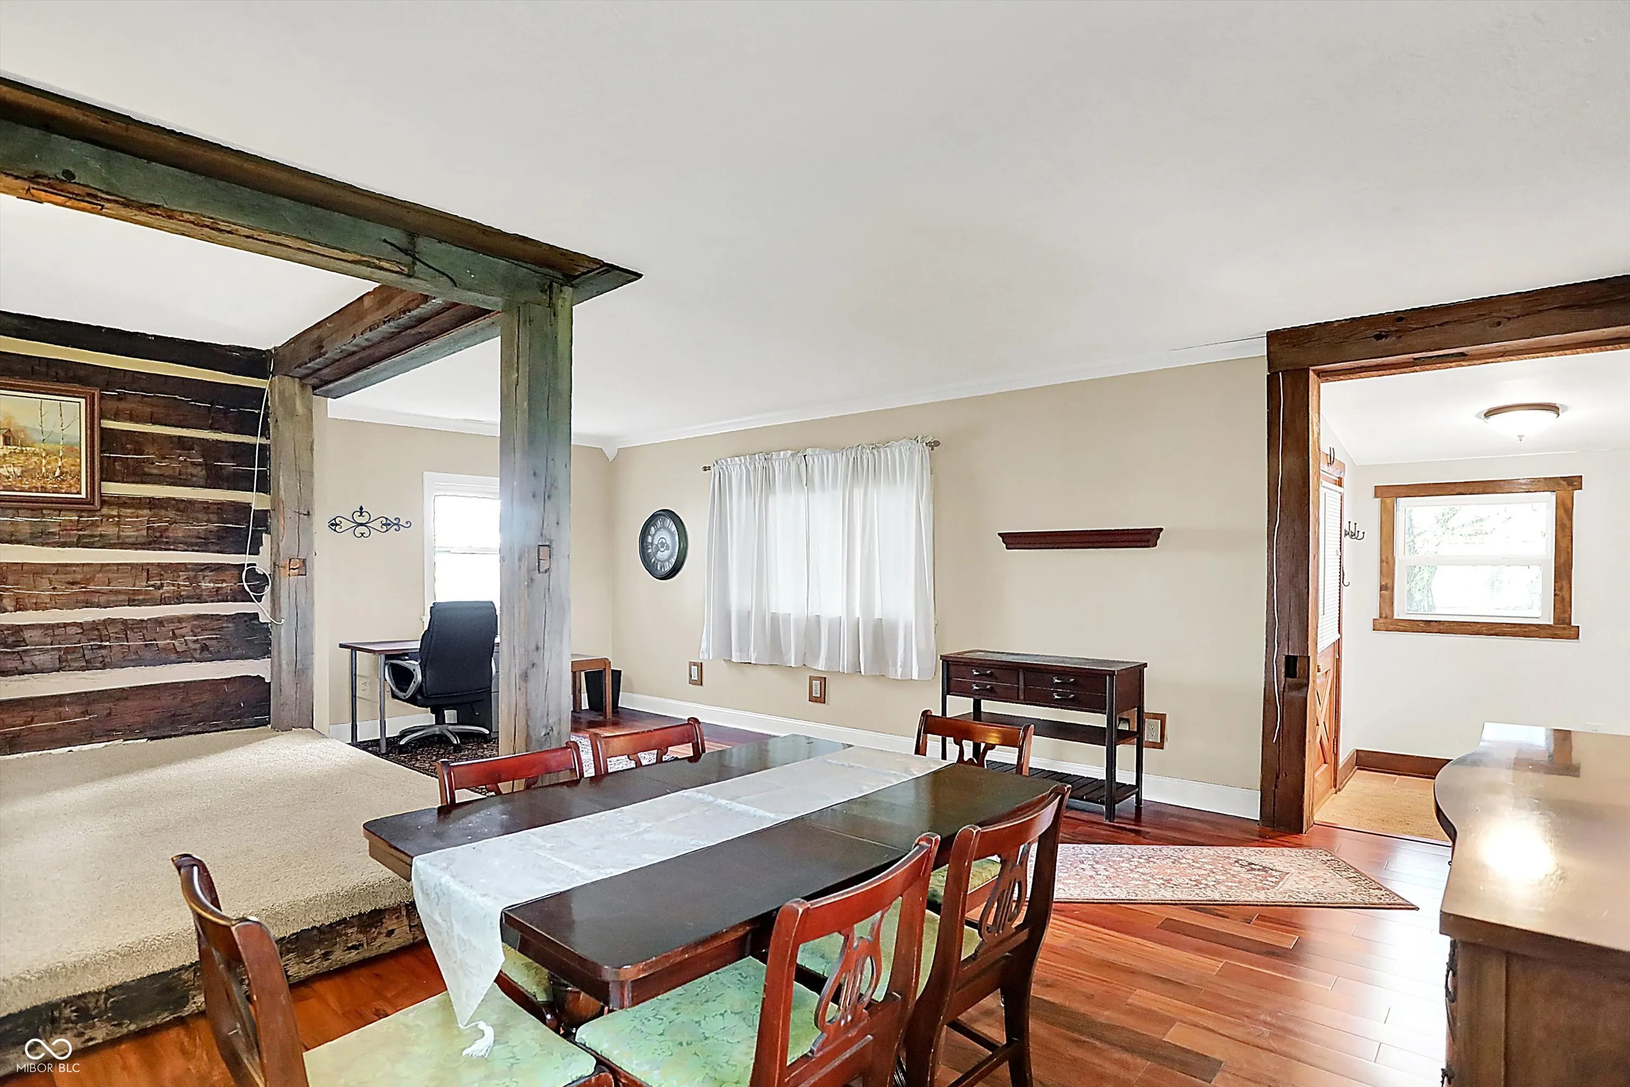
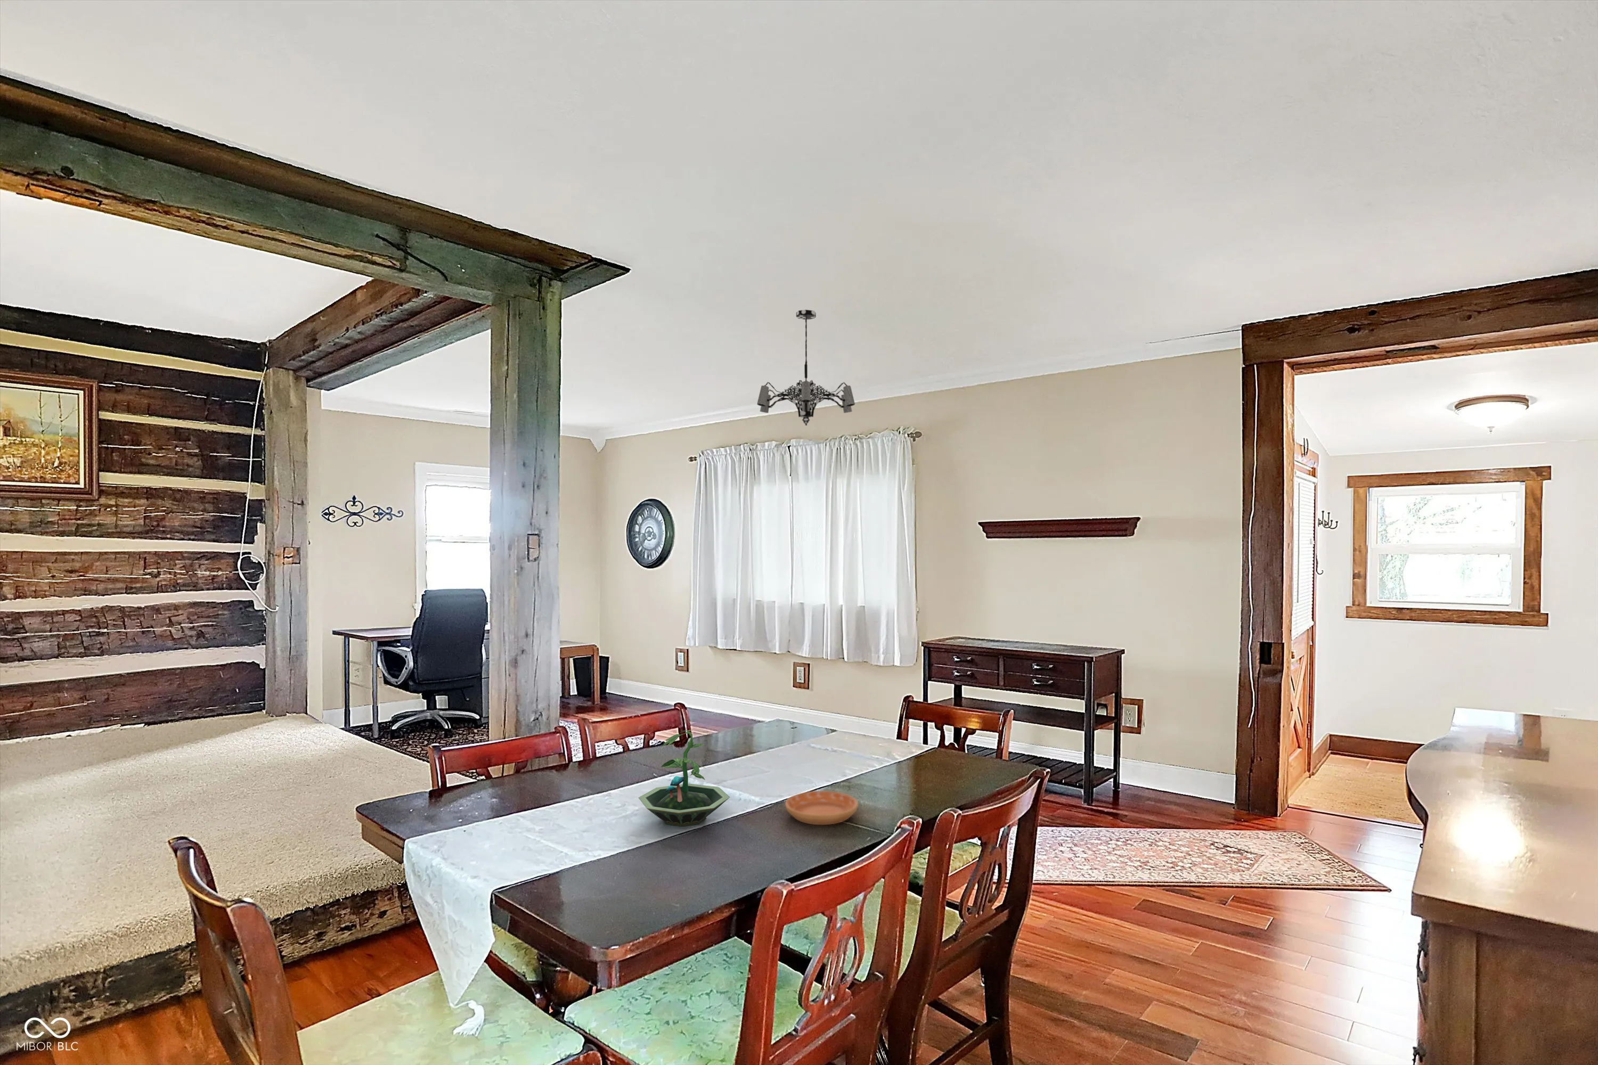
+ chandelier [756,309,855,426]
+ terrarium [638,730,730,827]
+ saucer [785,790,858,825]
